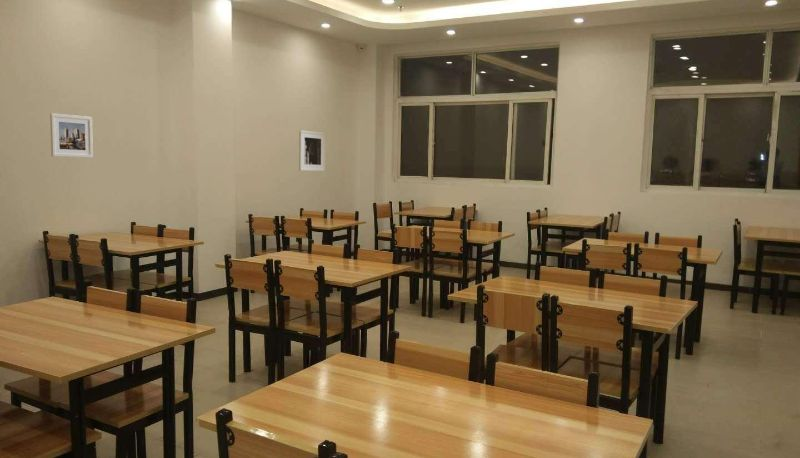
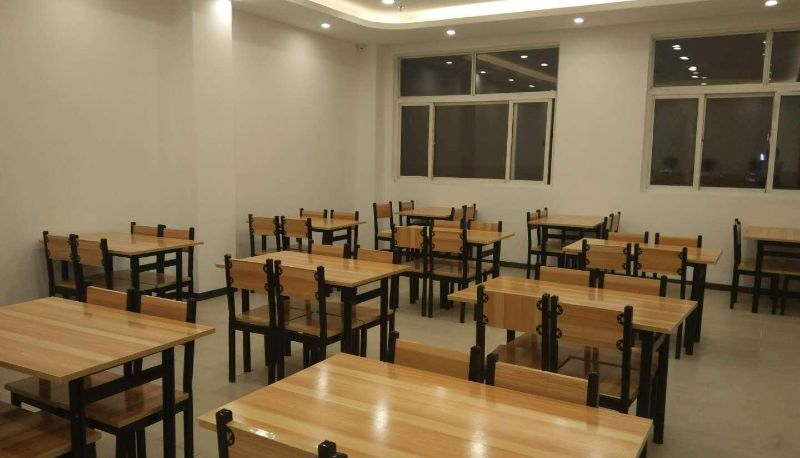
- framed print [298,129,326,172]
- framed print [49,113,94,159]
